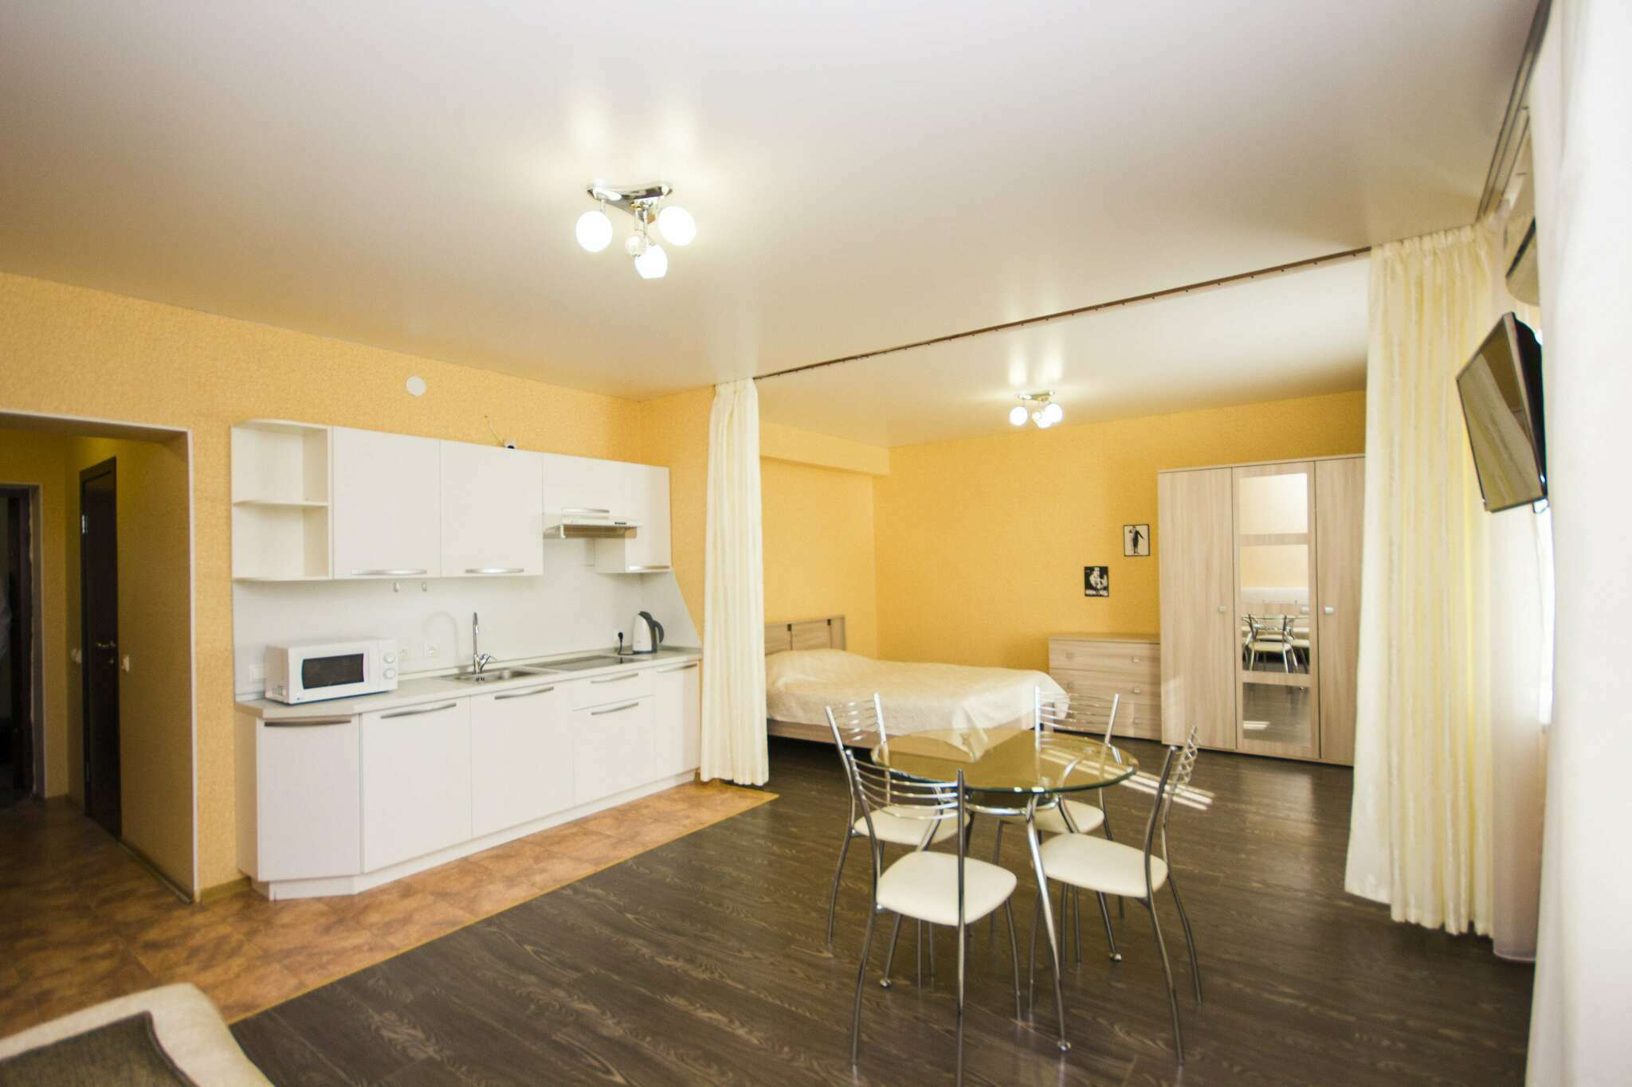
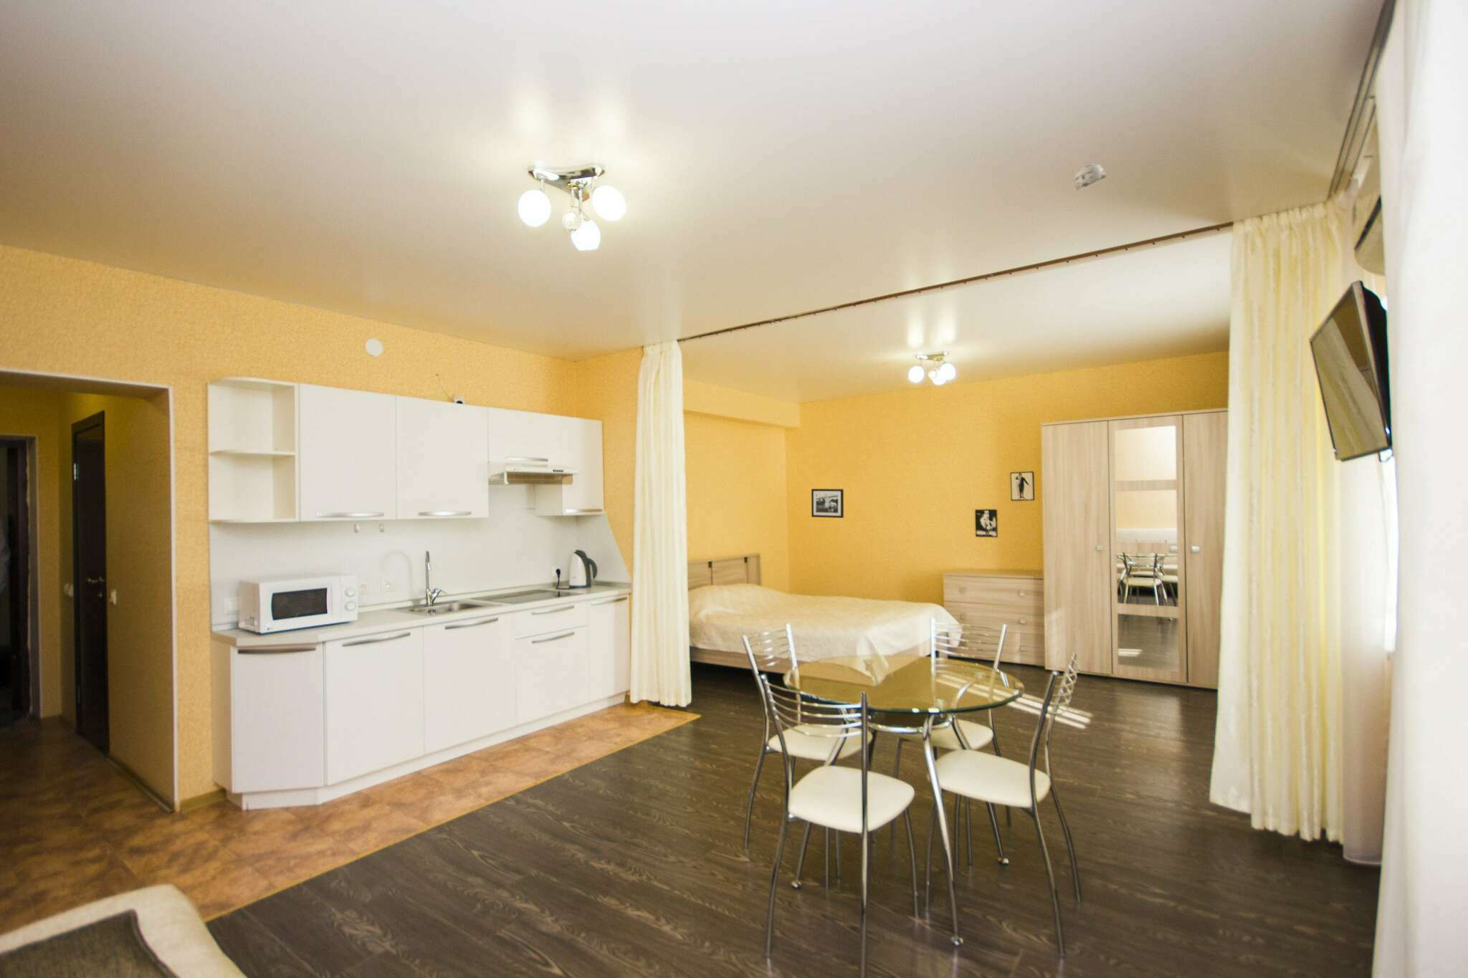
+ picture frame [811,488,845,518]
+ smoke detector [1074,163,1107,191]
